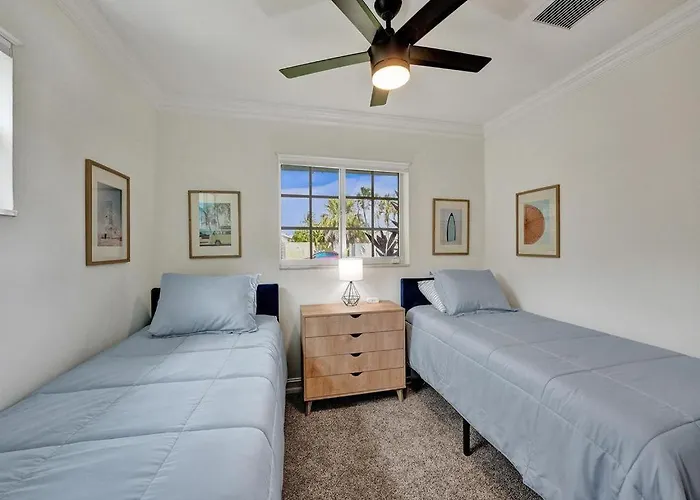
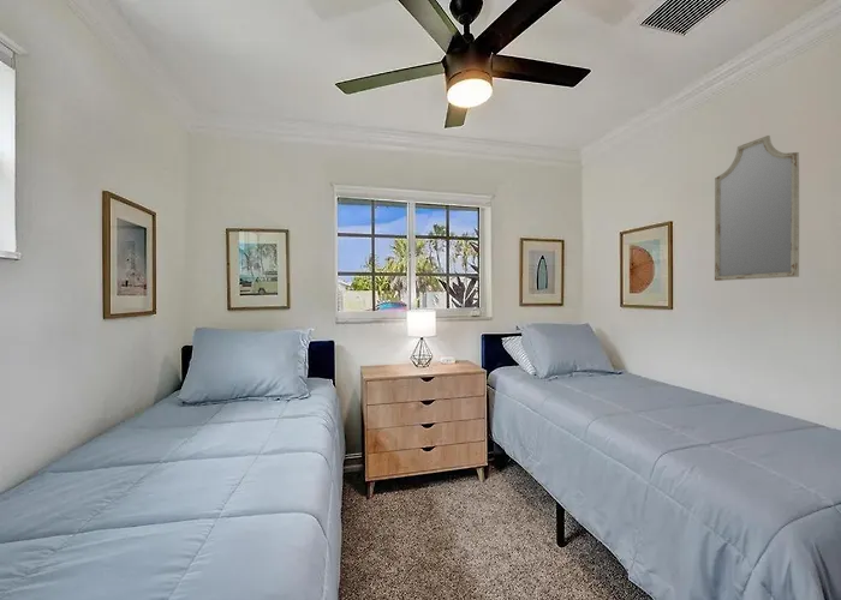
+ home mirror [714,134,800,282]
